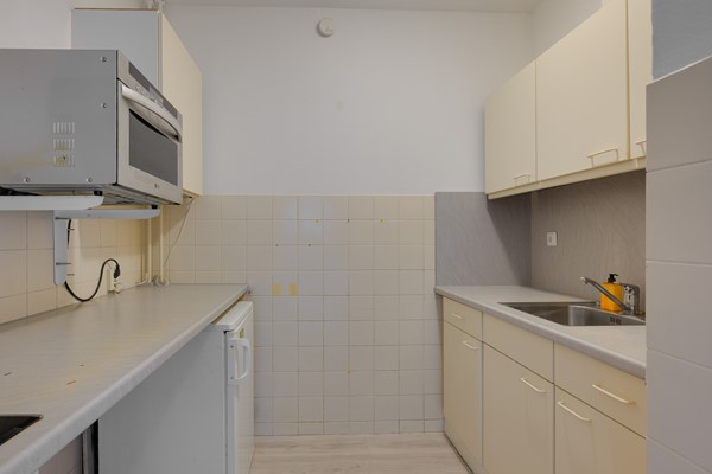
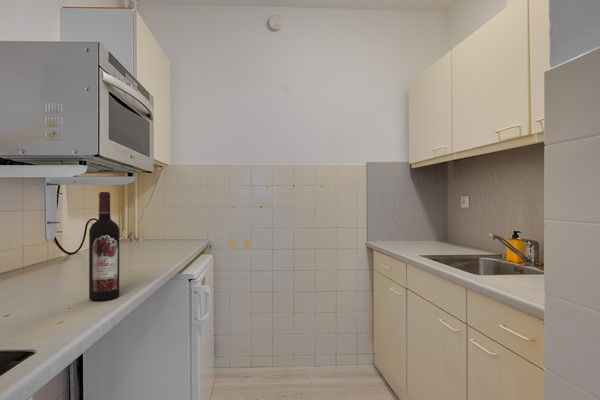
+ wine bottle [88,191,120,302]
